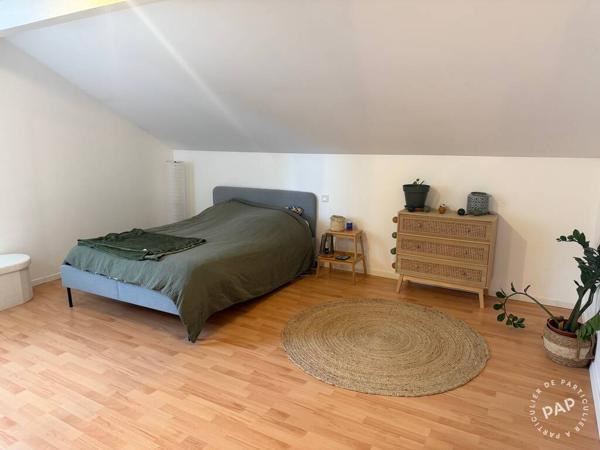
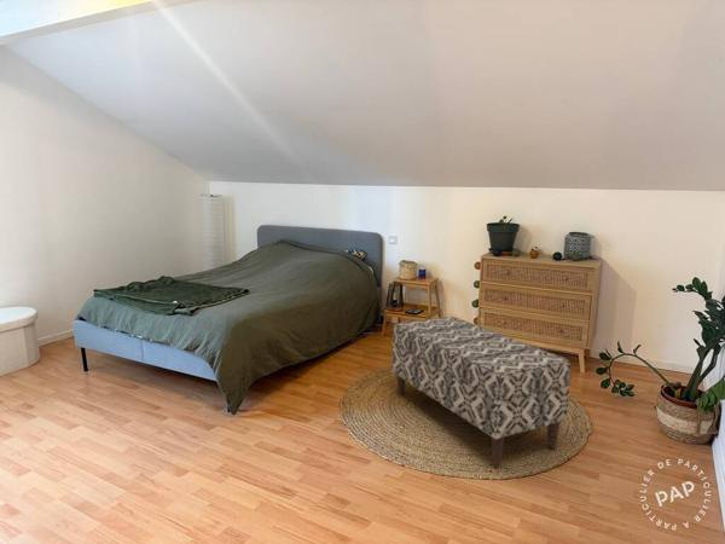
+ bench [390,316,572,465]
